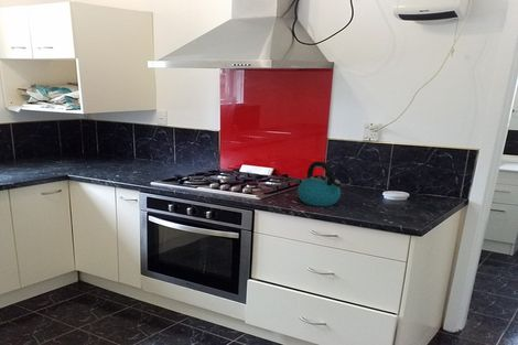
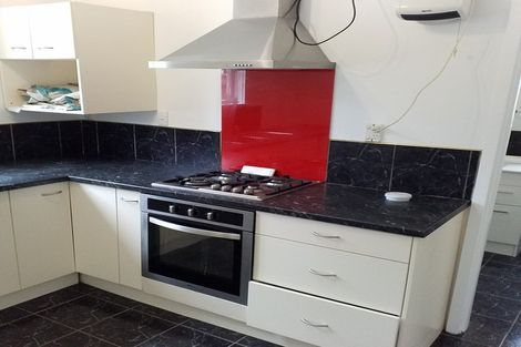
- kettle [296,160,342,207]
